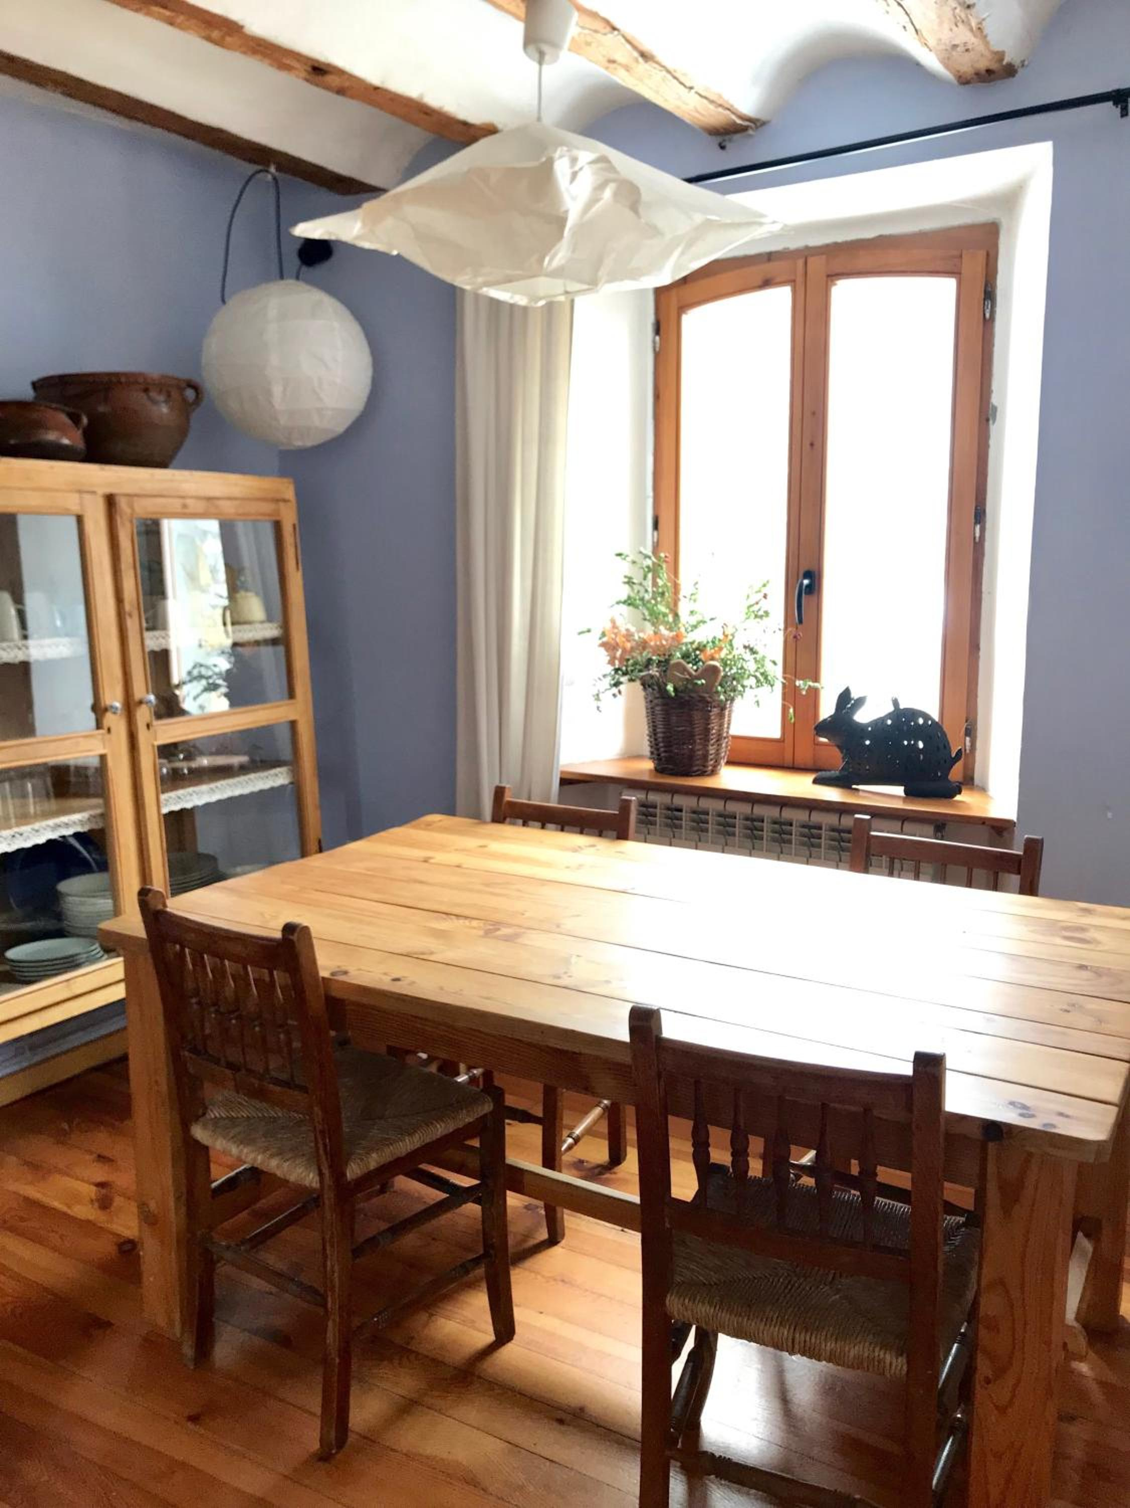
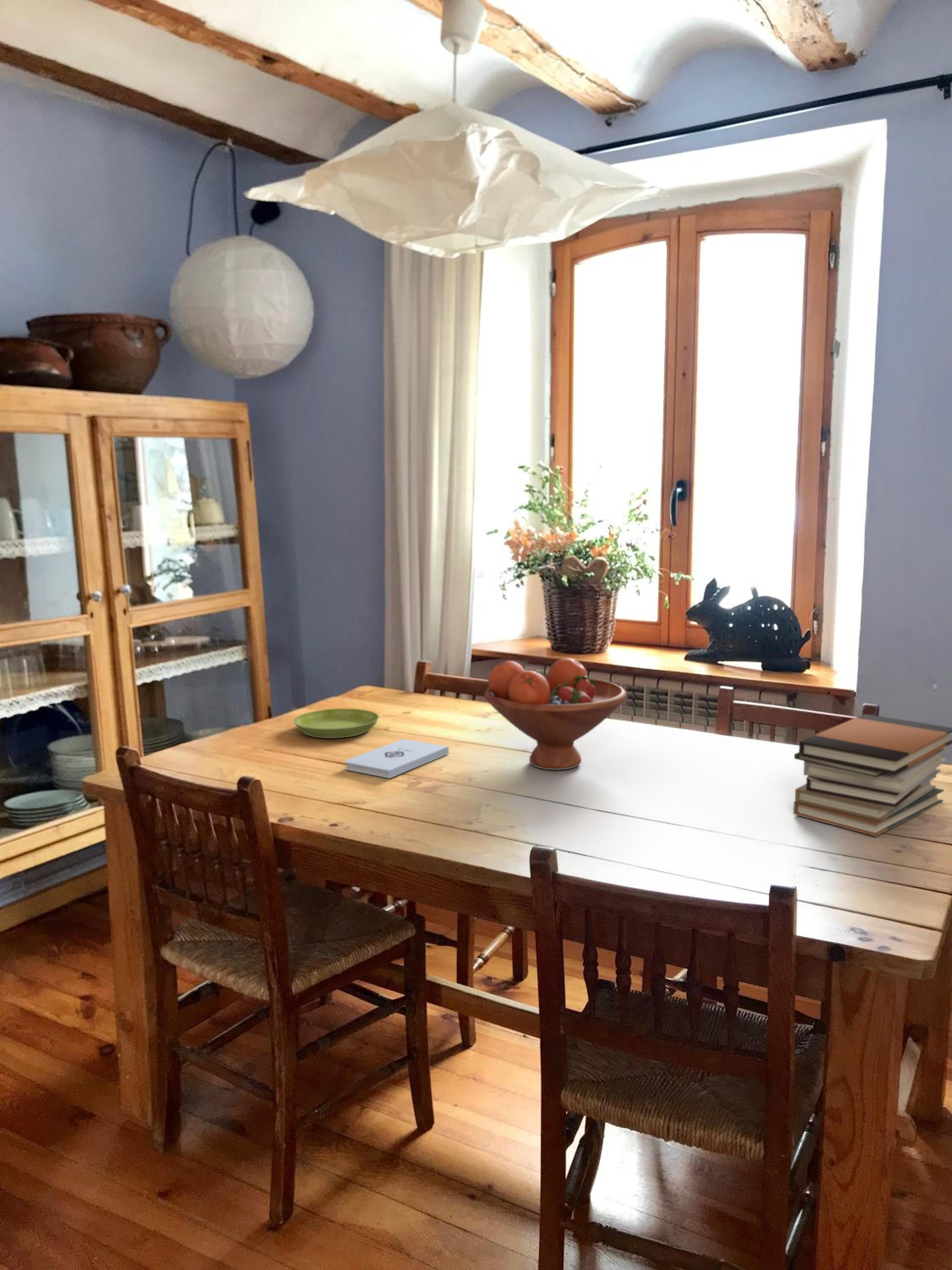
+ saucer [293,708,380,739]
+ notepad [345,739,449,779]
+ book stack [793,713,952,837]
+ fruit bowl [484,657,627,770]
